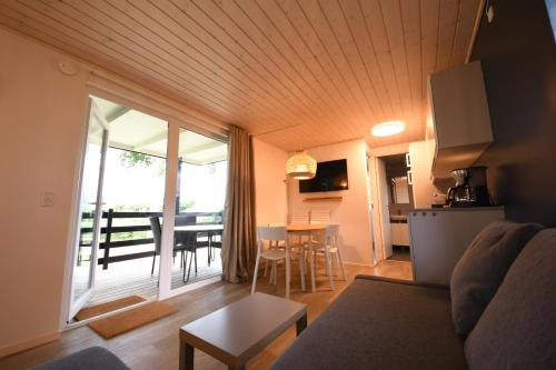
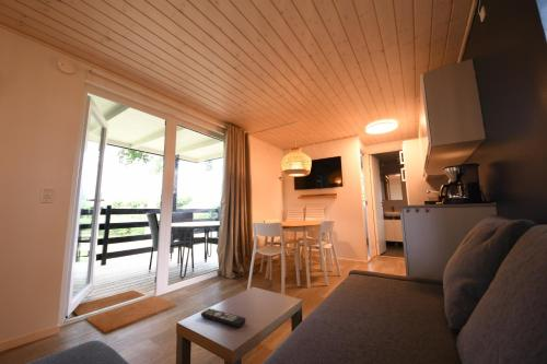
+ remote control [200,307,246,328]
